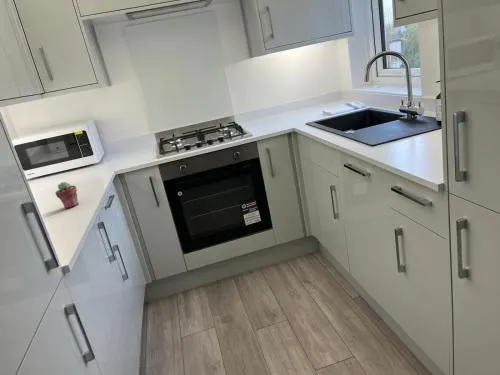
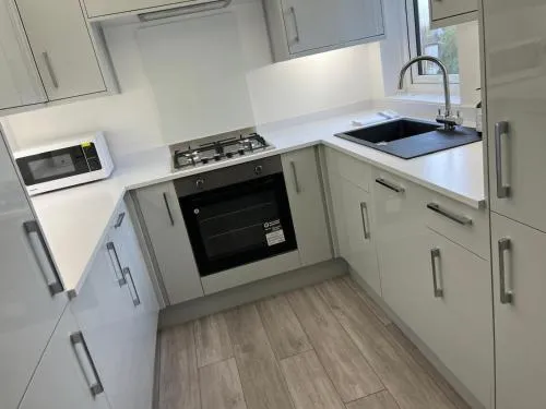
- potted succulent [54,181,80,210]
